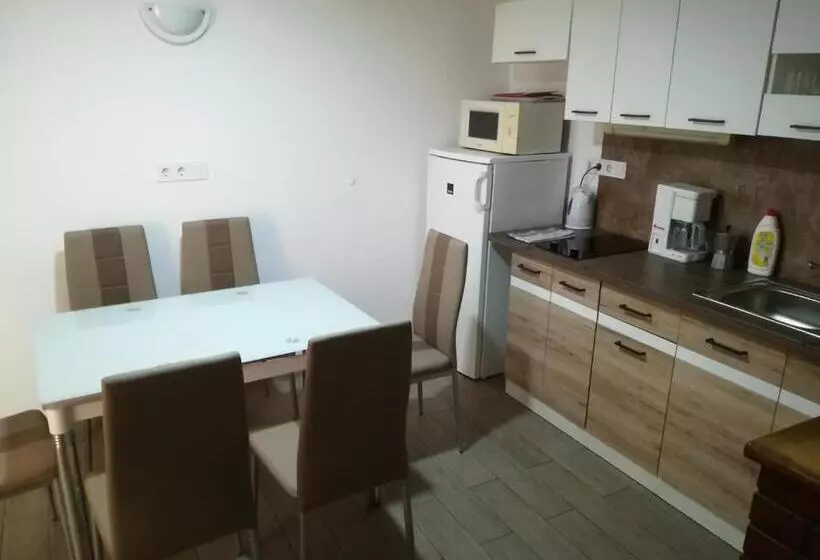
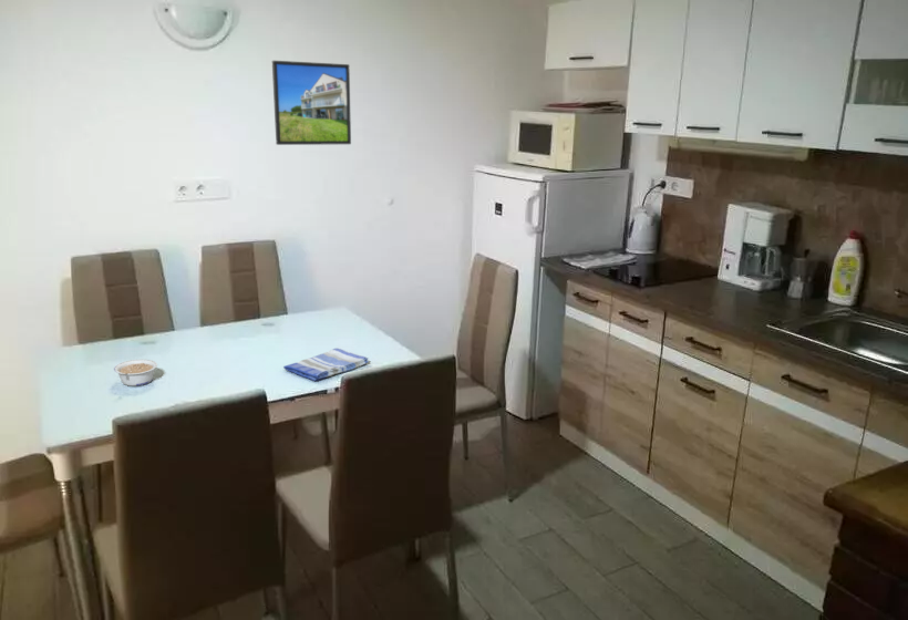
+ legume [113,359,158,388]
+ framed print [271,60,352,146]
+ dish towel [282,347,370,382]
